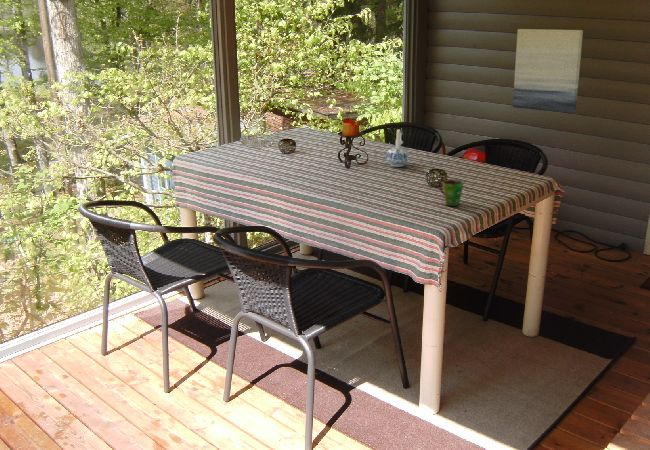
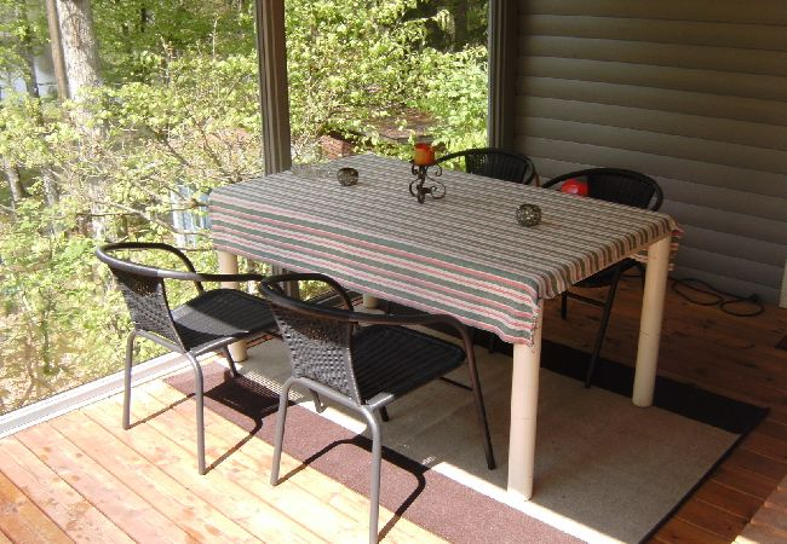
- cup [438,179,465,207]
- ceramic pitcher [385,129,410,168]
- wall art [512,28,584,114]
